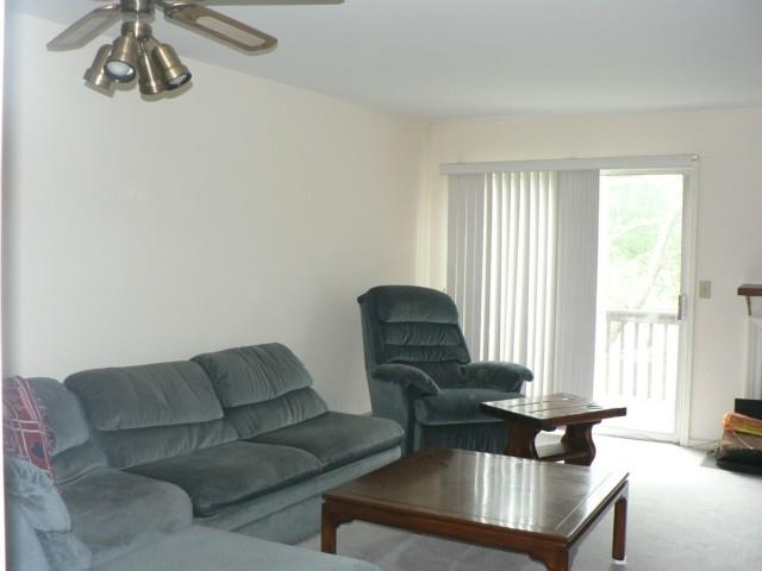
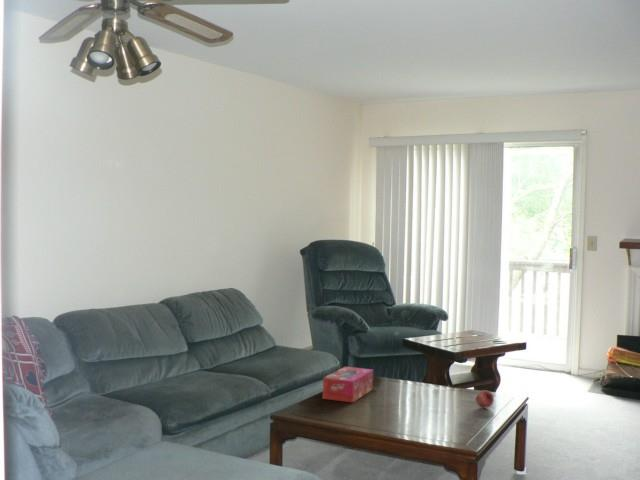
+ fruit [475,389,495,409]
+ tissue box [322,366,374,404]
